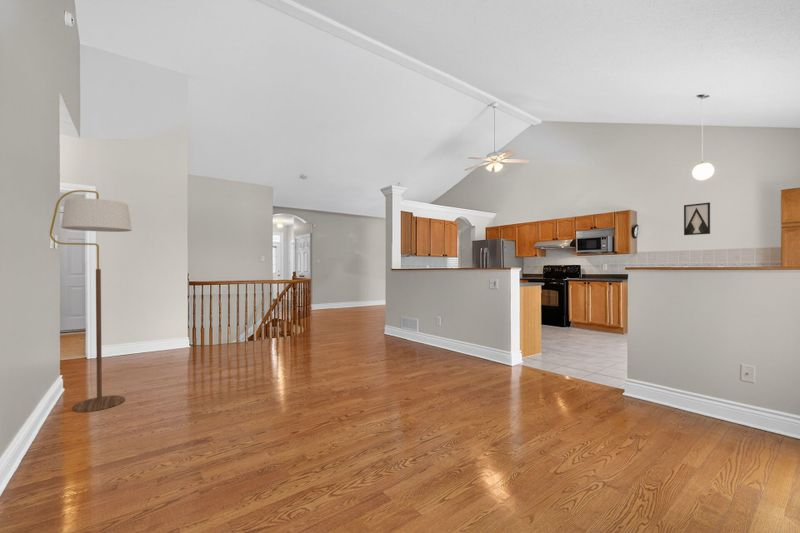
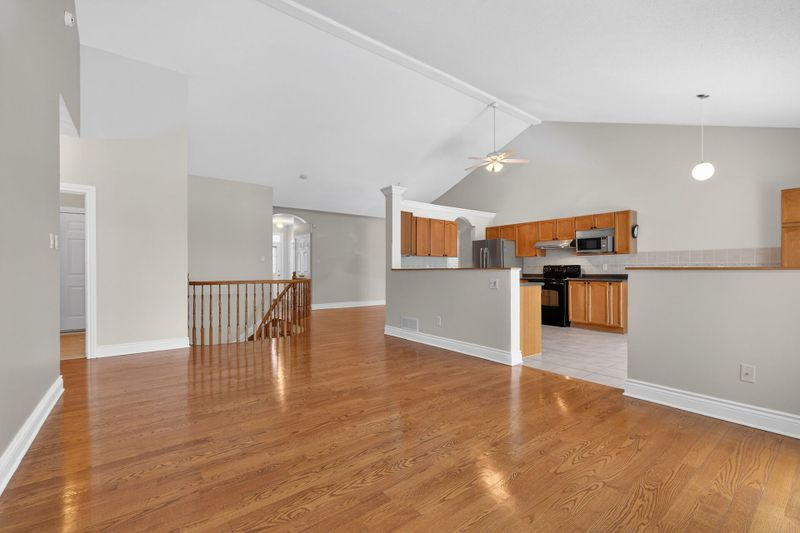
- floor lamp [49,189,133,413]
- wall art [683,201,711,236]
